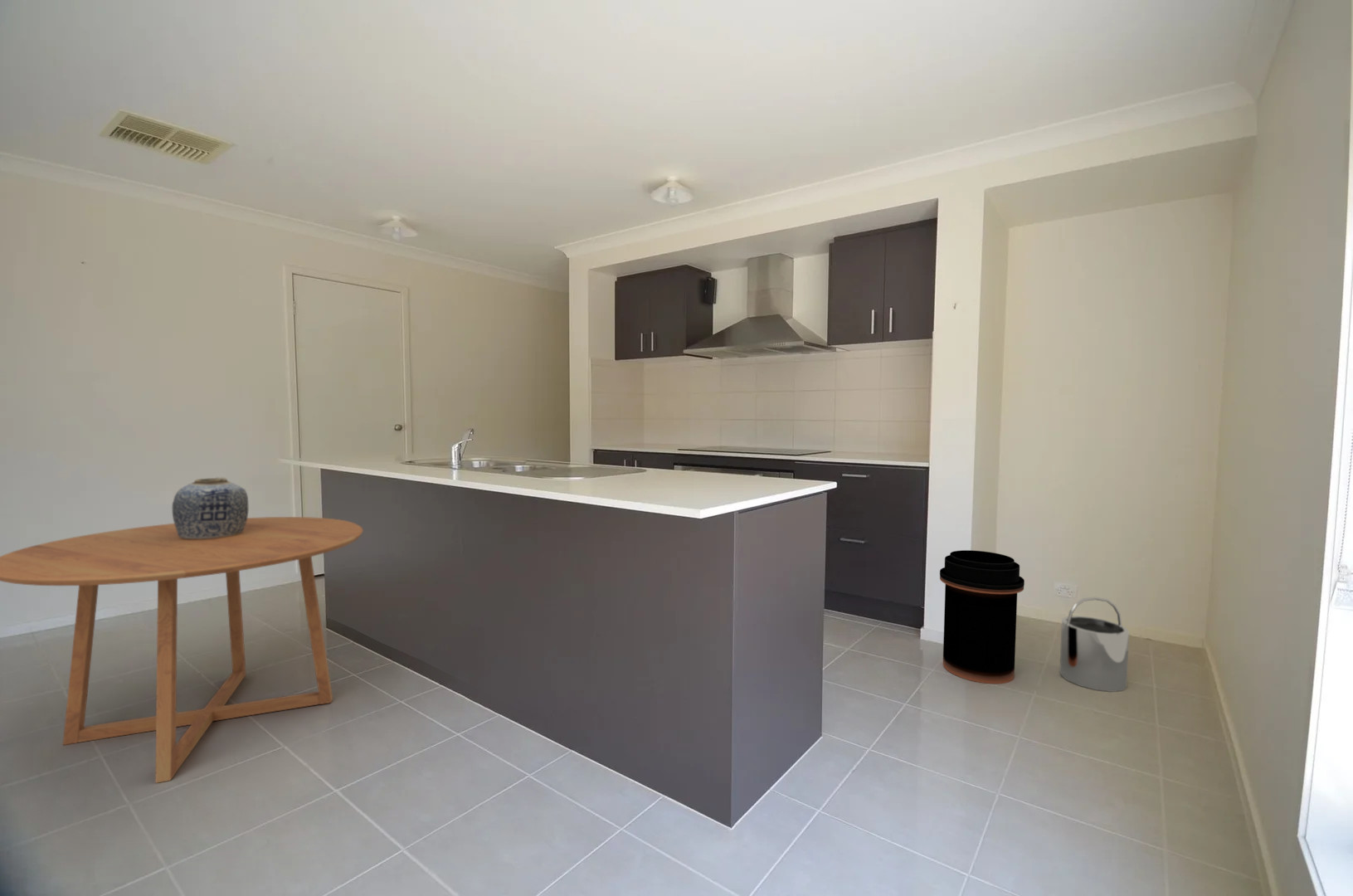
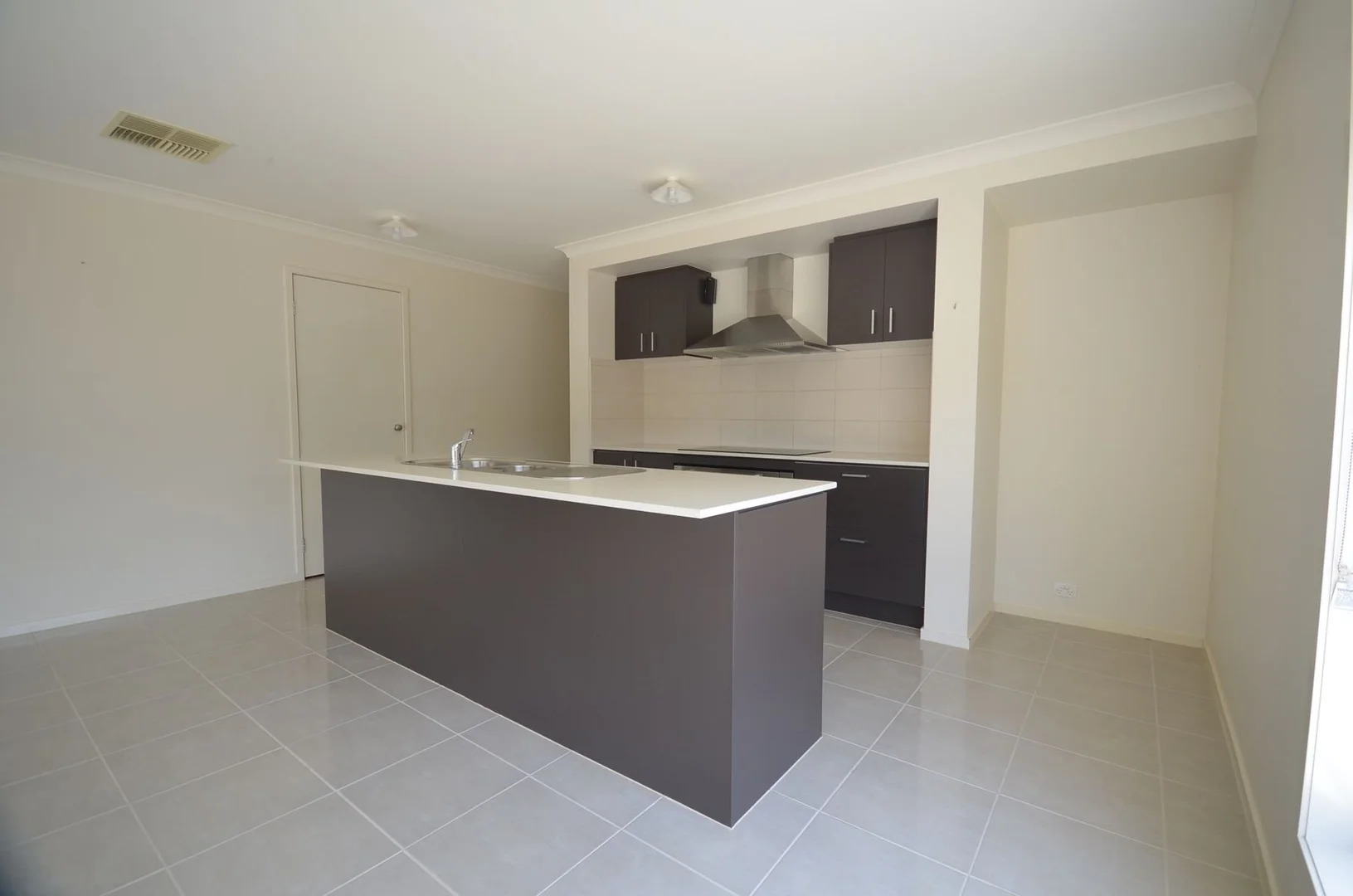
- dining table [0,516,364,784]
- trash can [939,549,1025,684]
- vase [172,476,250,539]
- bucket [1059,596,1130,693]
